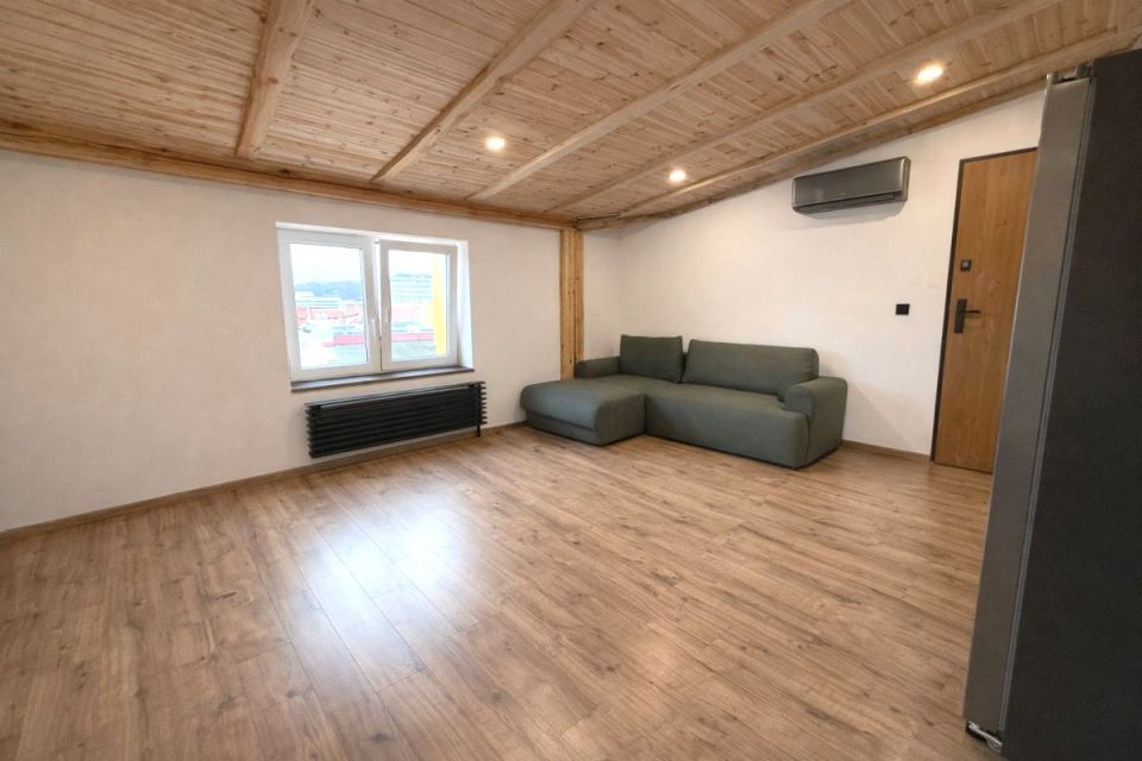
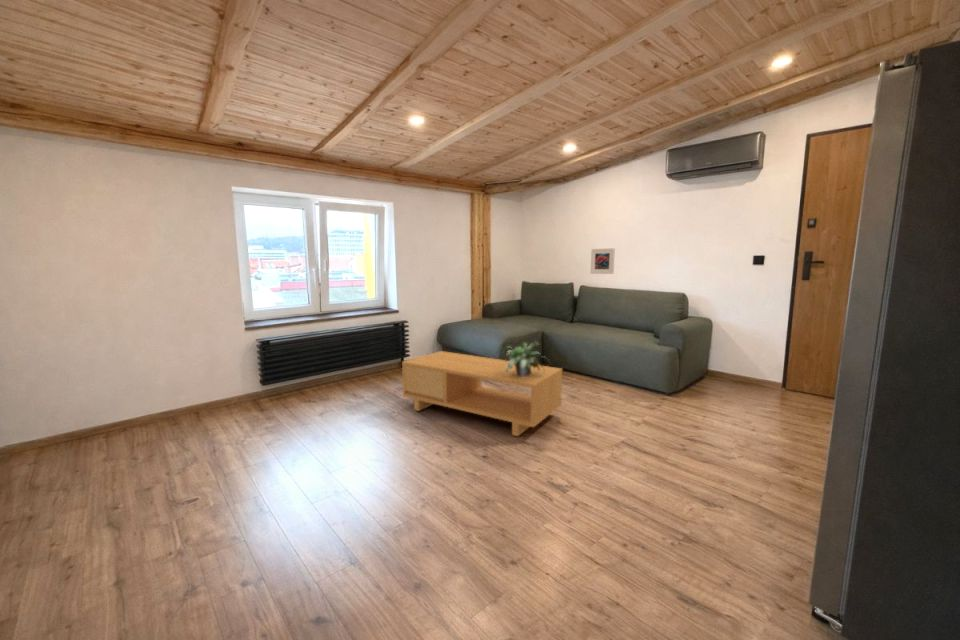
+ potted plant [502,341,552,377]
+ coffee table [401,350,563,437]
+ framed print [590,247,616,275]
